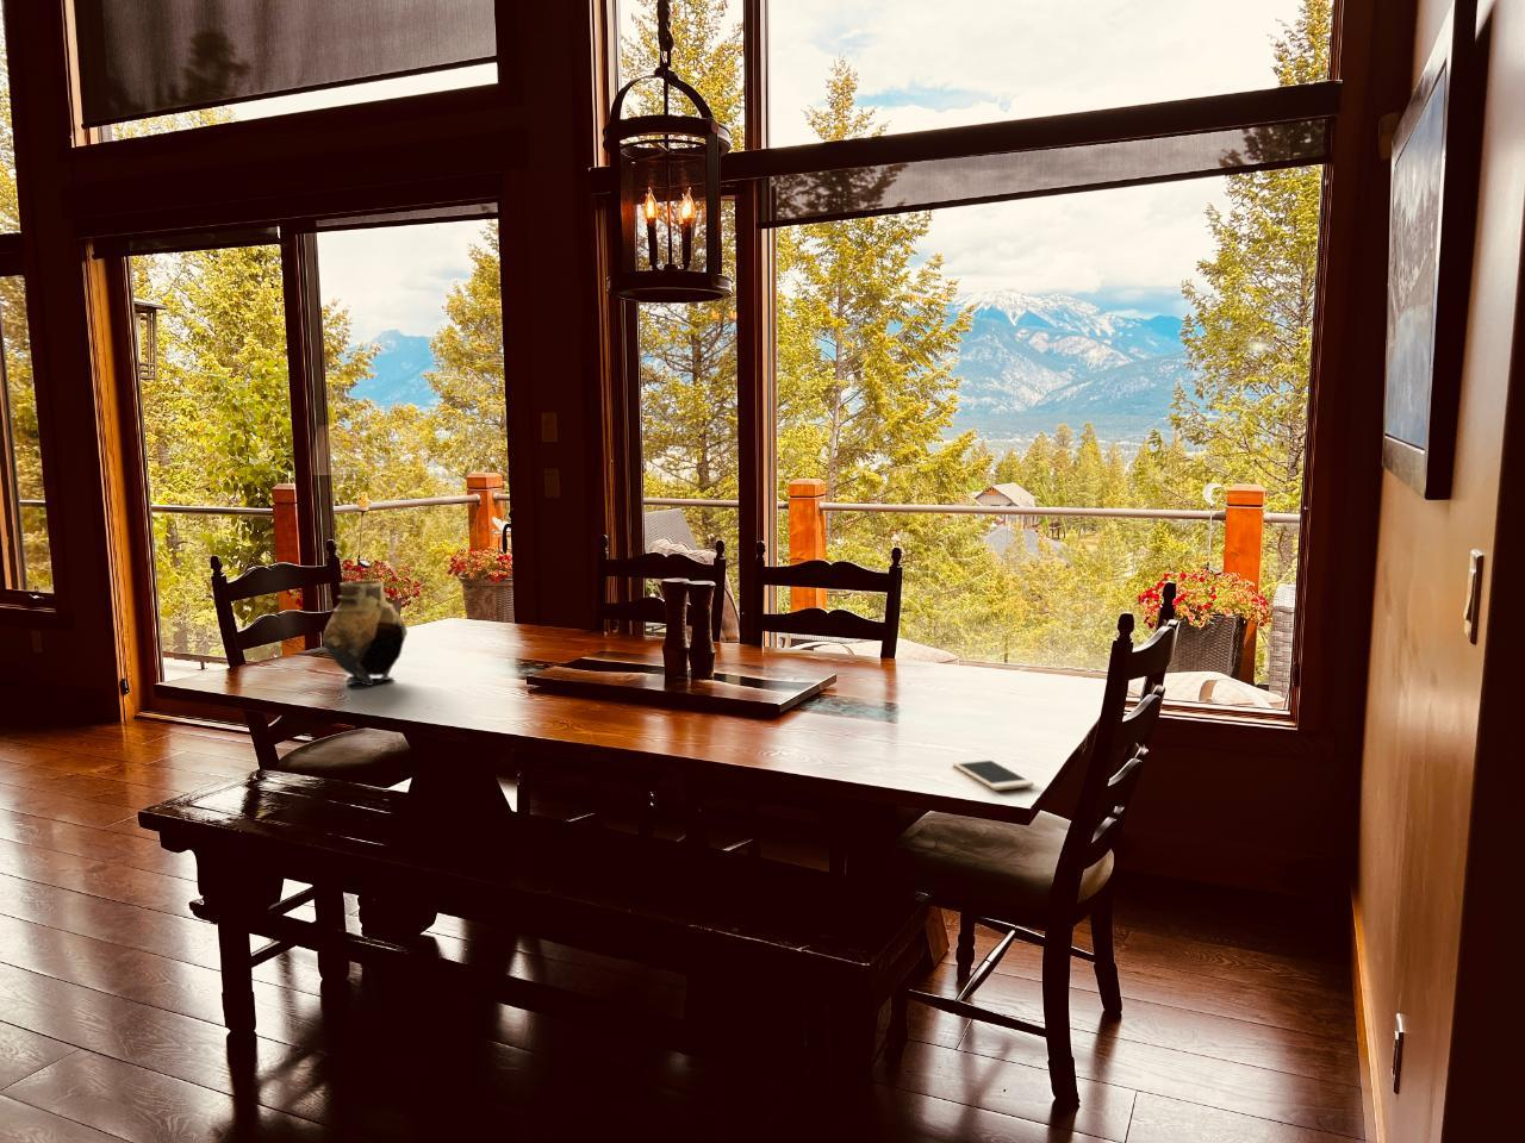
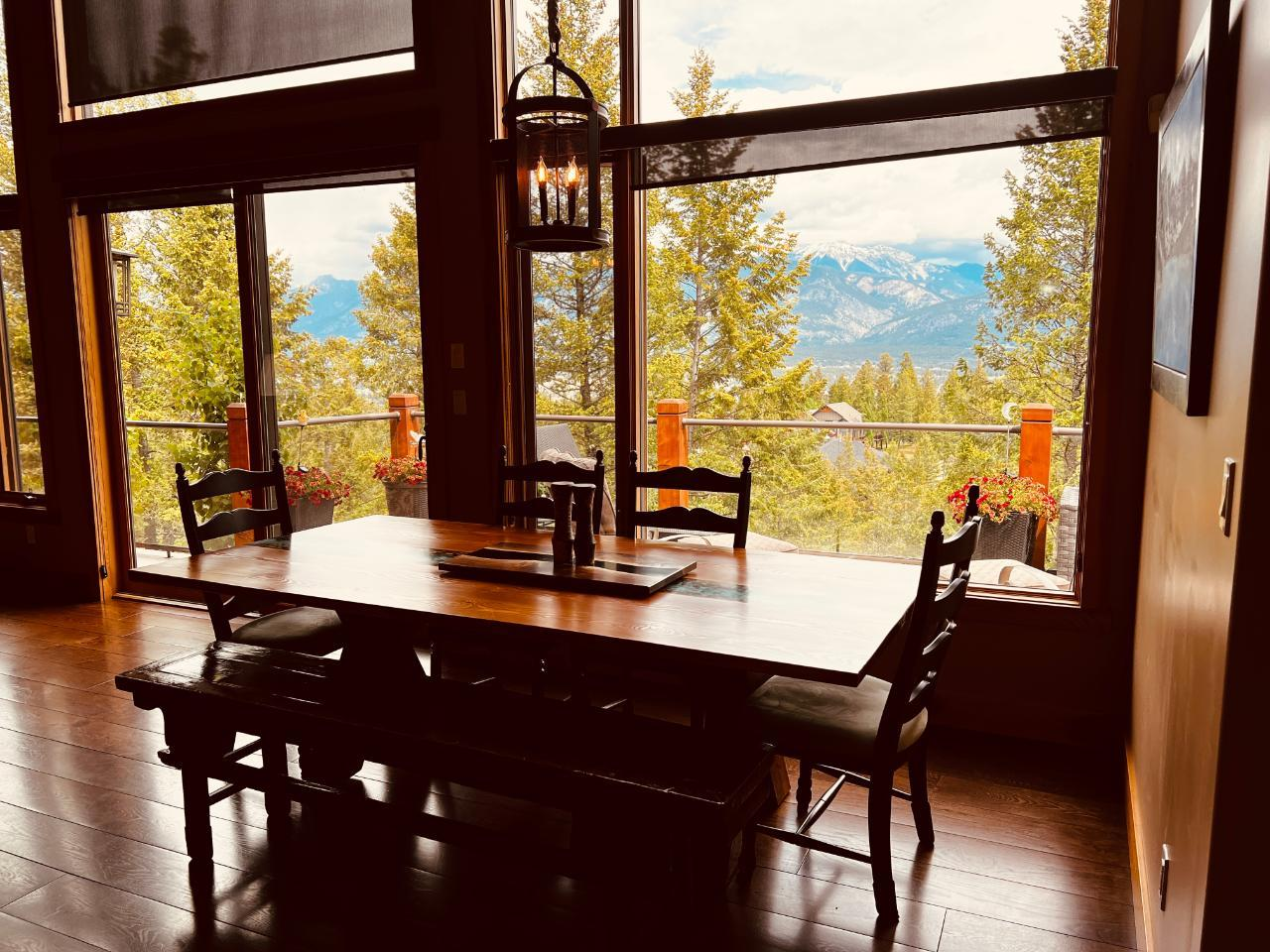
- vase [322,579,408,687]
- cell phone [952,758,1035,791]
